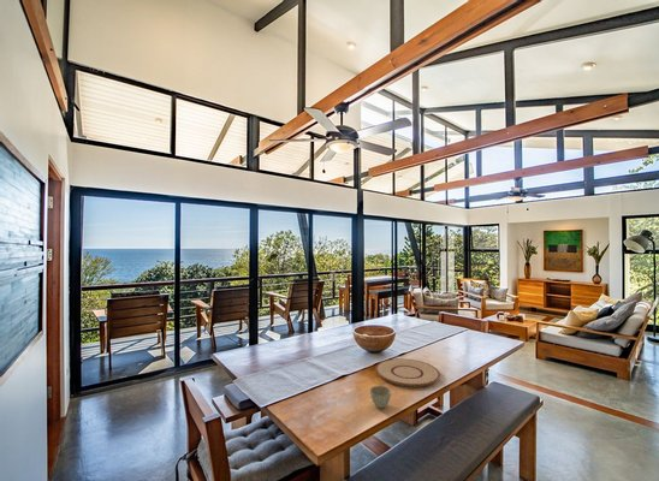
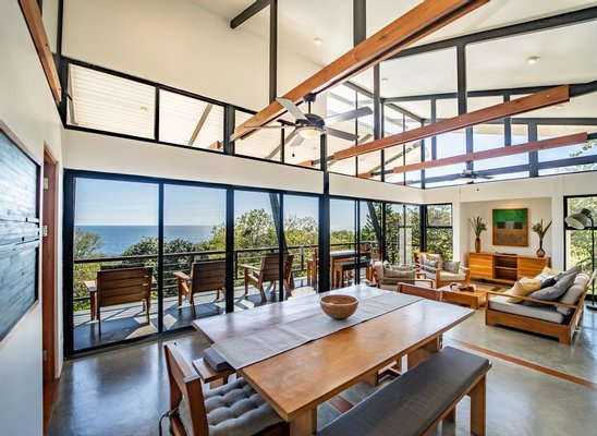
- flower pot [369,385,392,410]
- plate [374,357,441,388]
